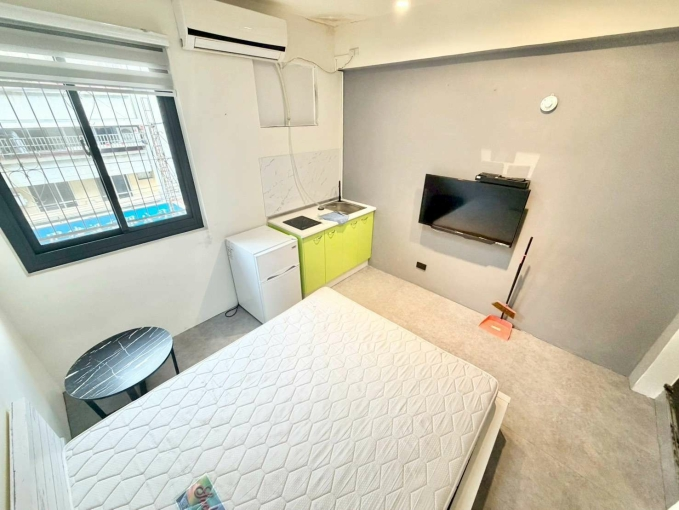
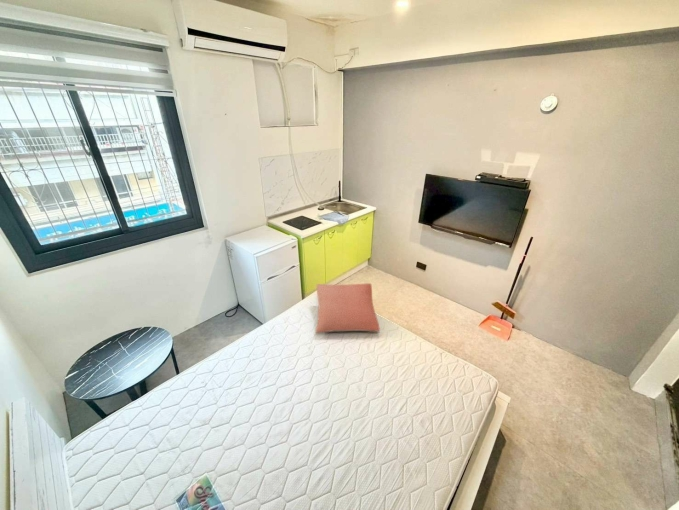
+ pillow [315,282,381,334]
